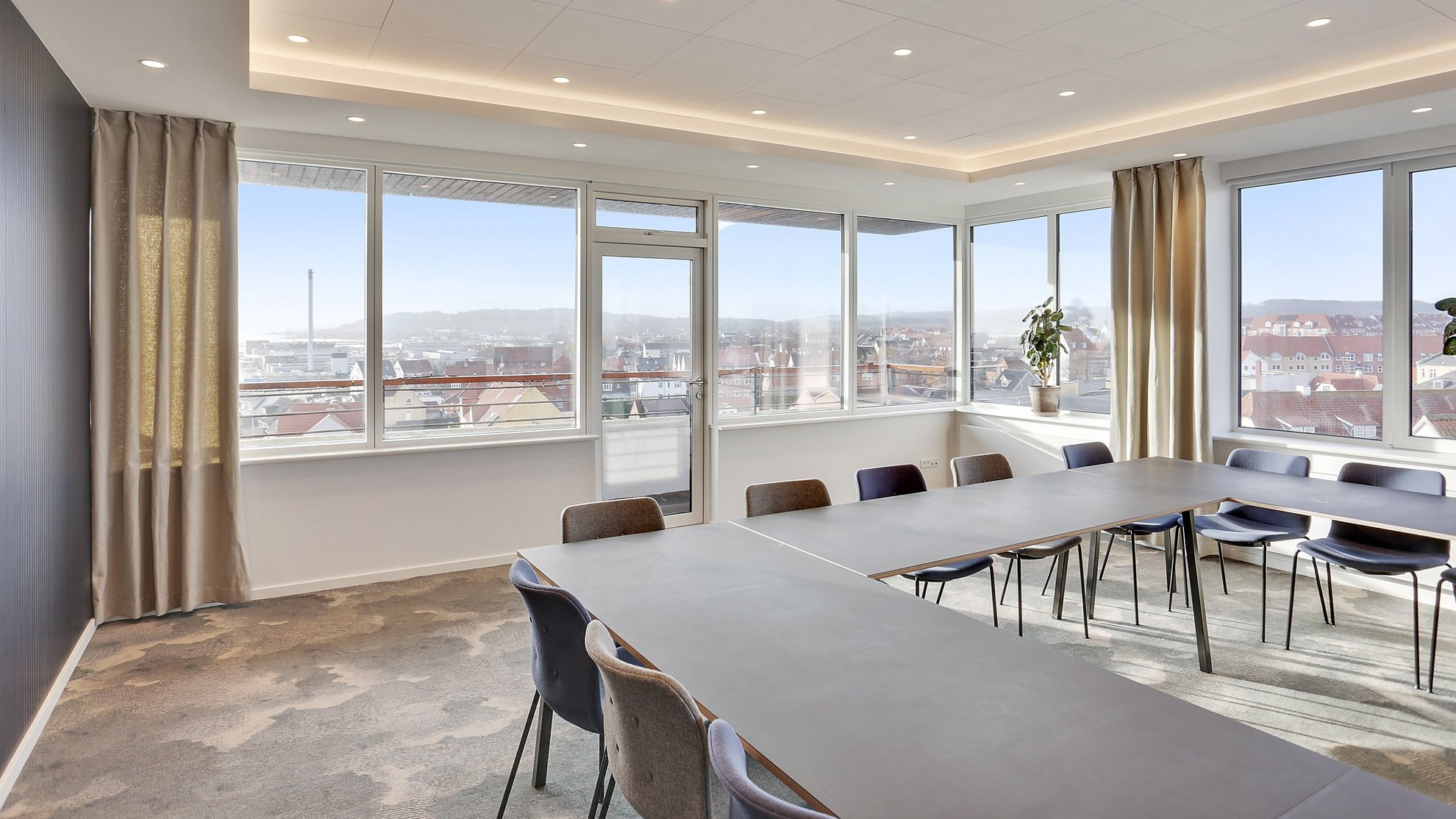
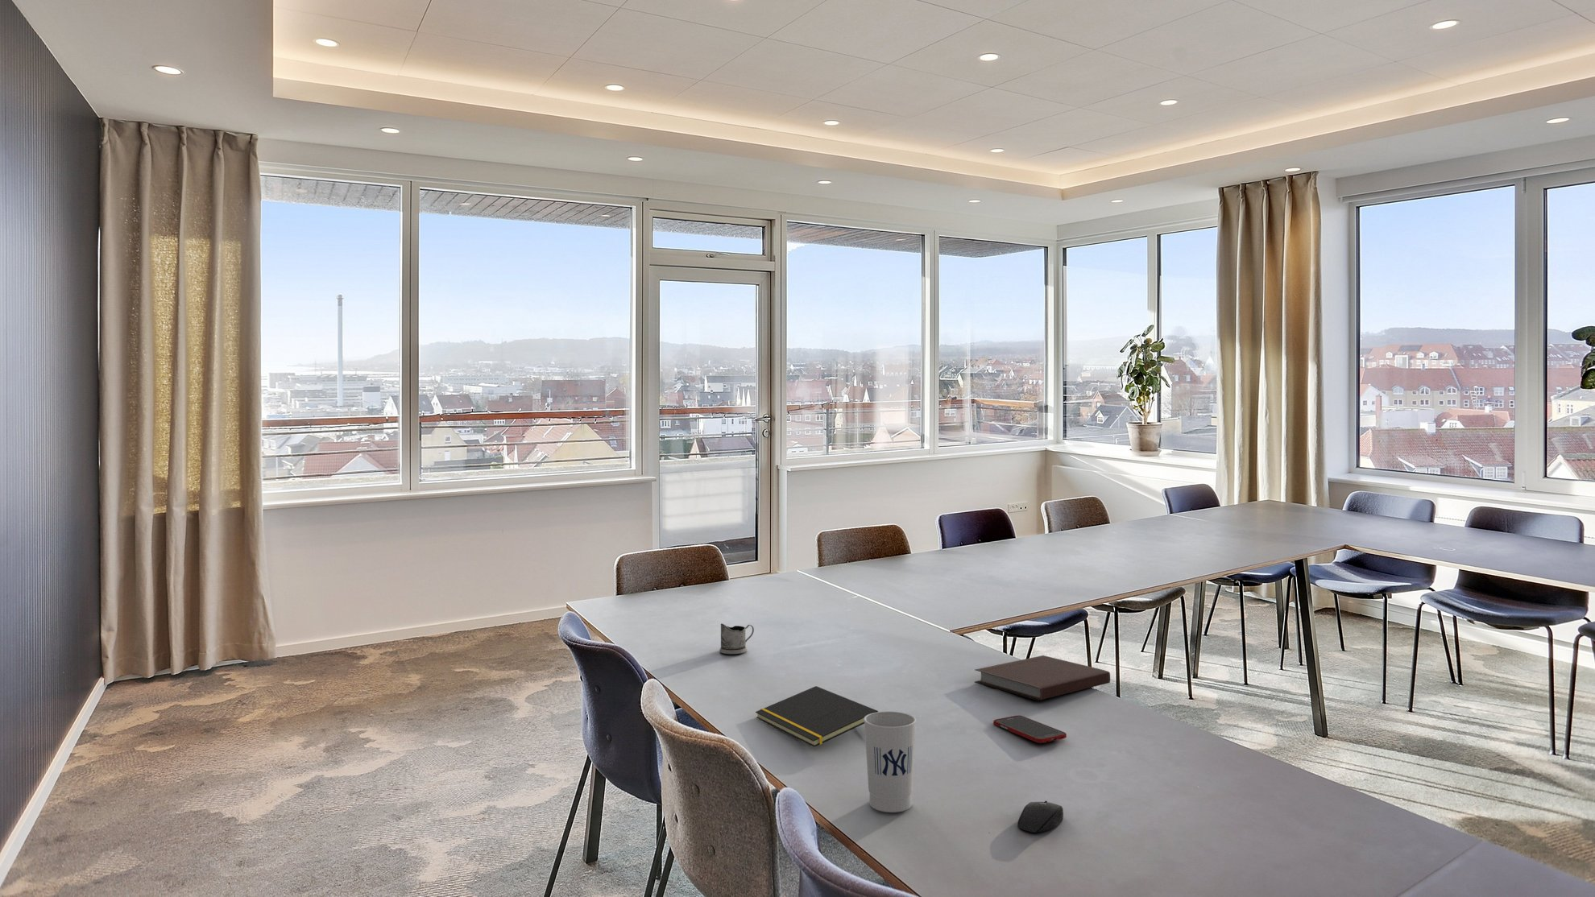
+ mouse [1017,801,1064,833]
+ cell phone [992,714,1067,744]
+ notebook [974,655,1111,701]
+ cup [863,711,917,814]
+ tea glass holder [719,622,755,655]
+ notepad [755,686,879,747]
